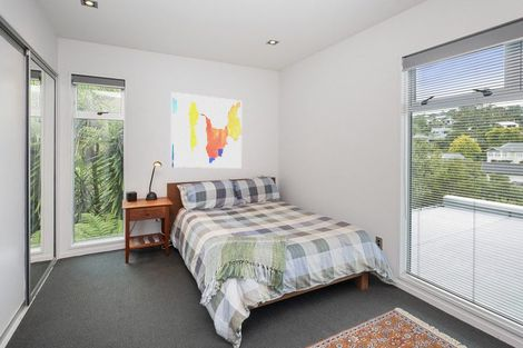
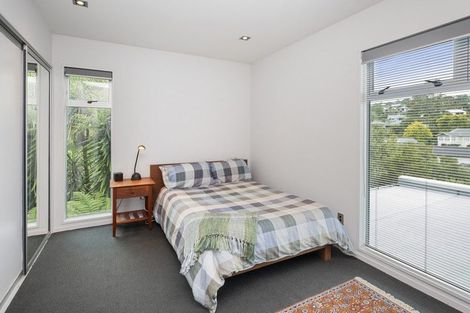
- wall art [170,91,243,169]
